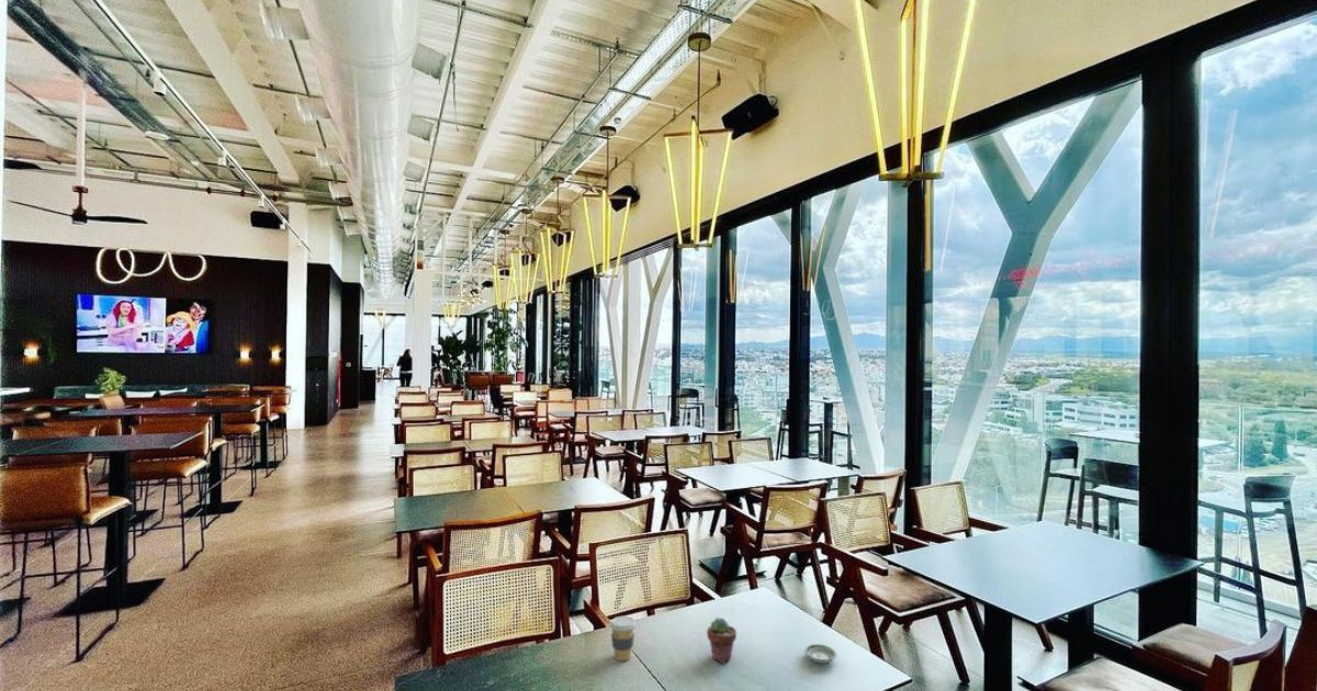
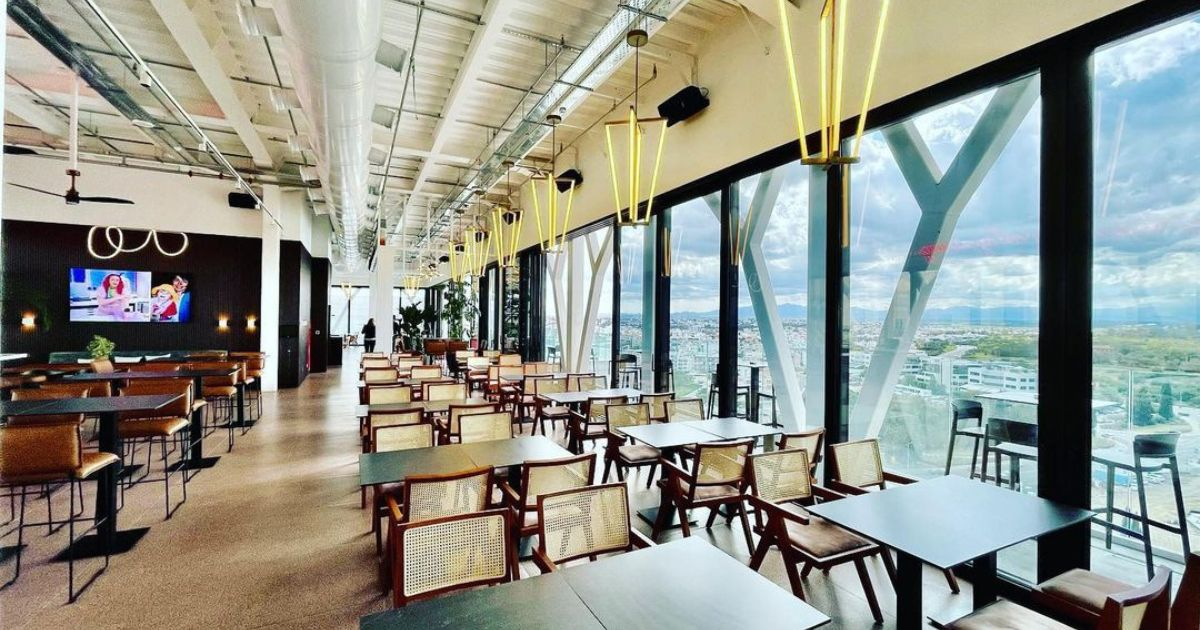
- potted succulent [706,616,738,664]
- coffee cup [609,615,638,661]
- saucer [803,643,837,665]
